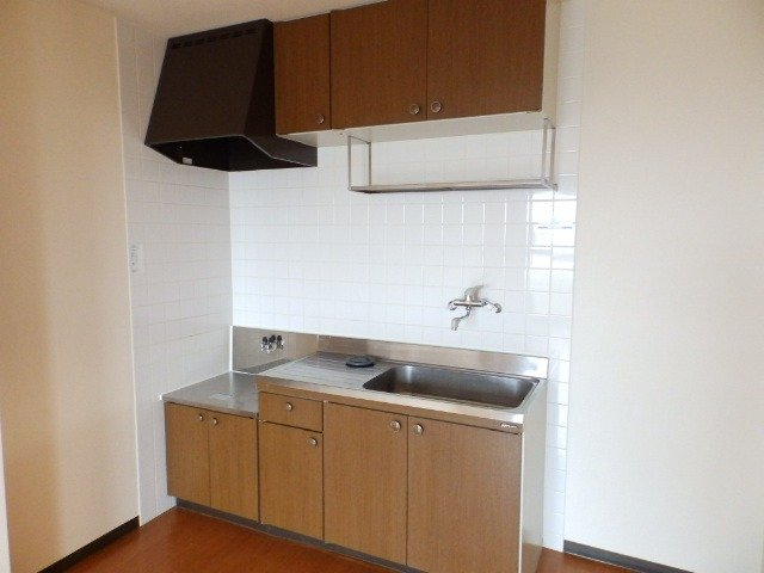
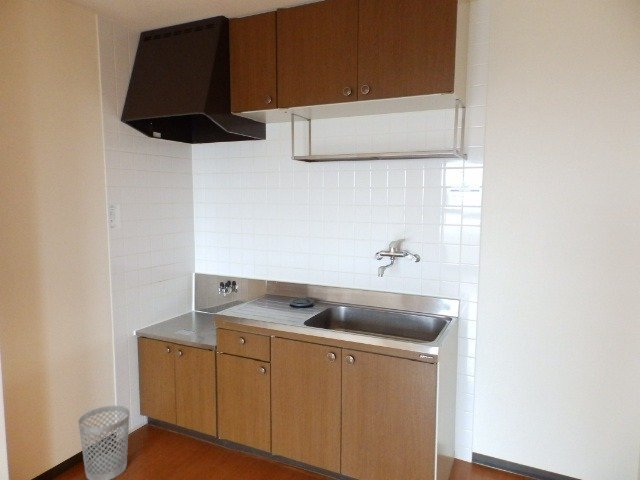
+ wastebasket [77,405,131,480]
